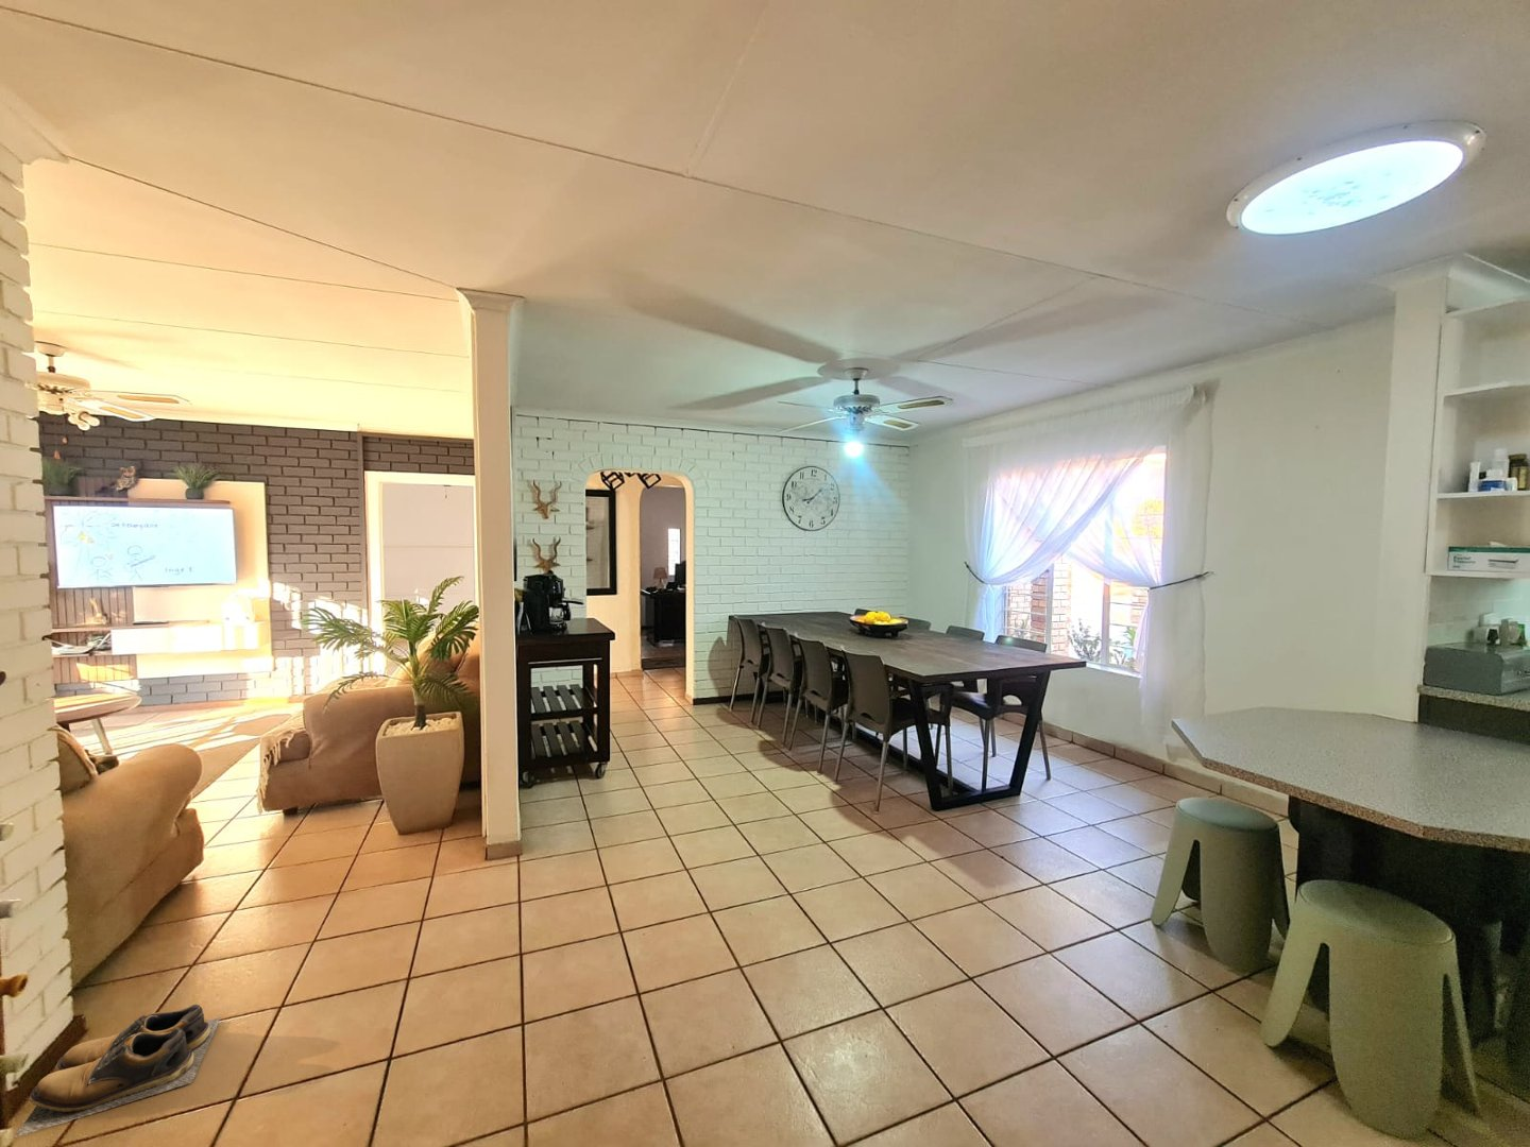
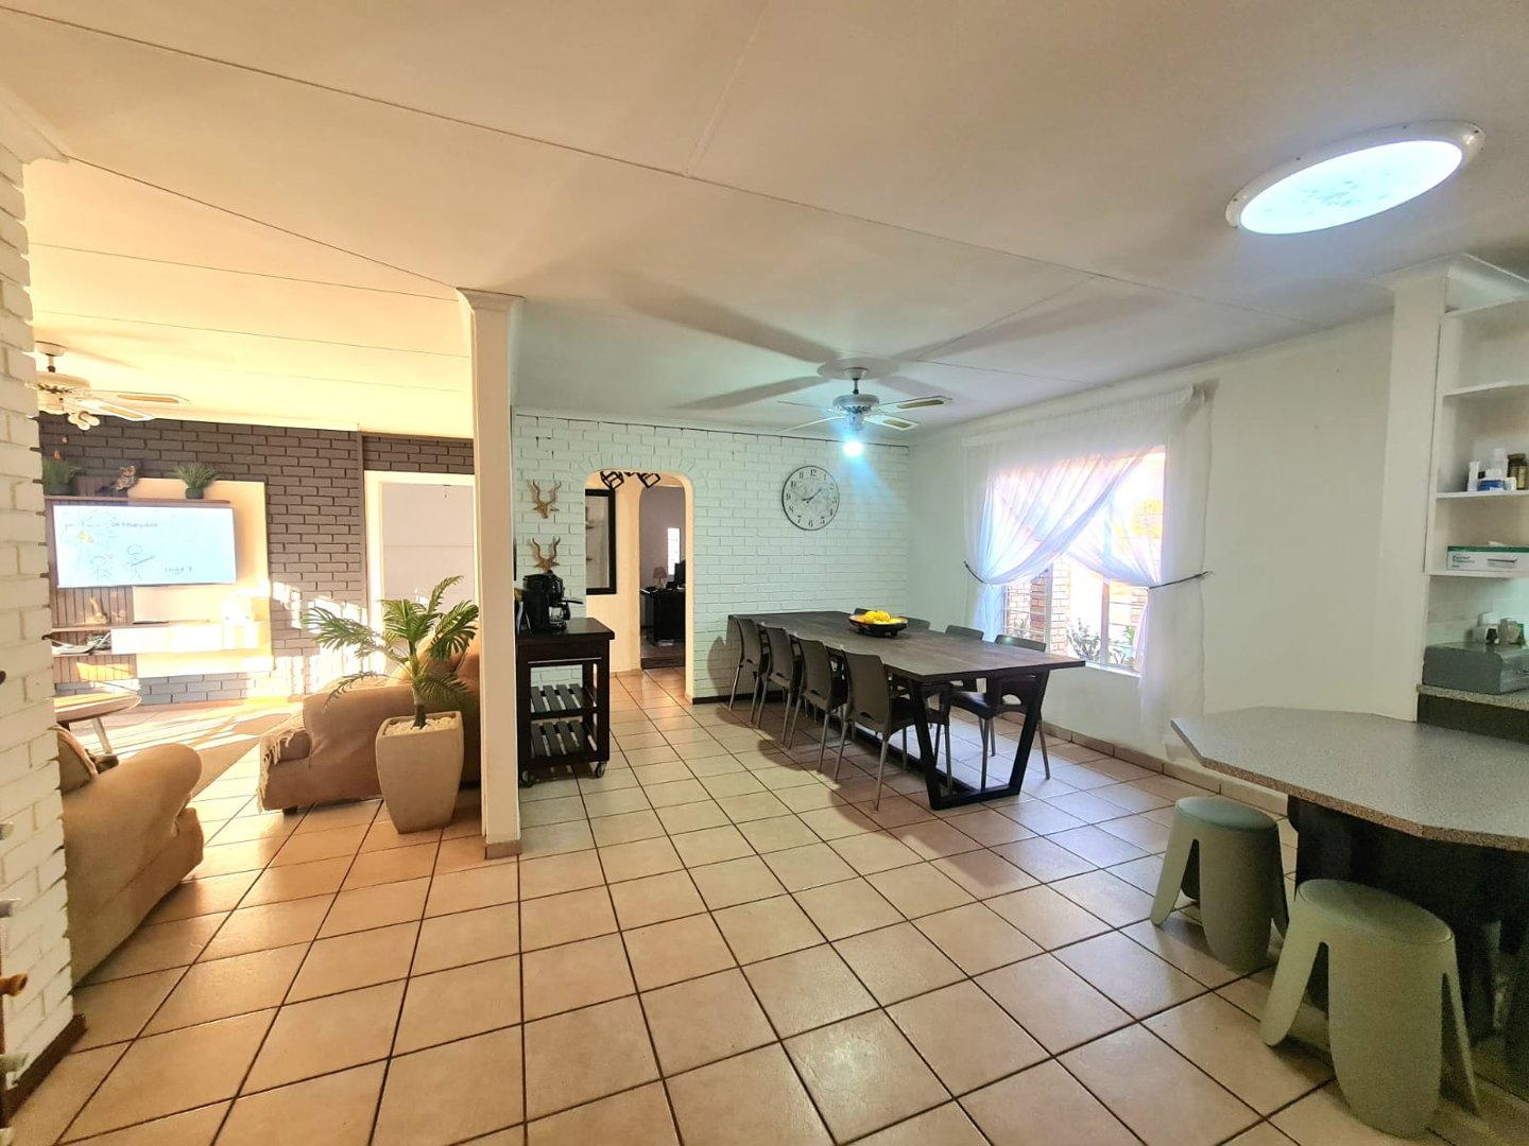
- shoes [13,1004,222,1139]
